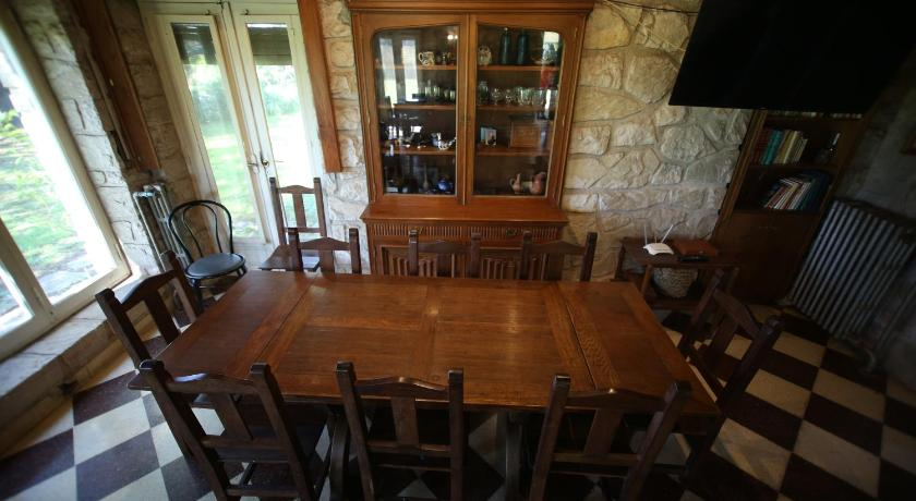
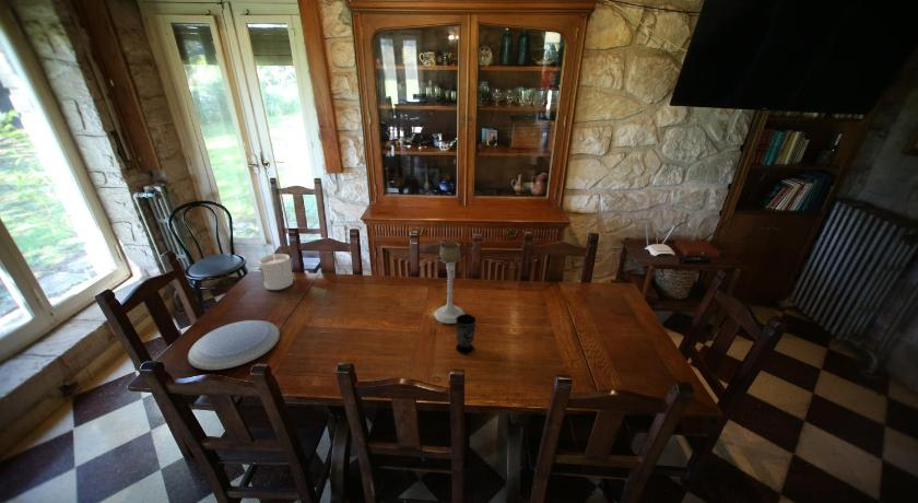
+ cup [455,314,476,355]
+ plate [187,319,281,371]
+ candle holder [433,241,466,325]
+ candle [258,253,294,291]
